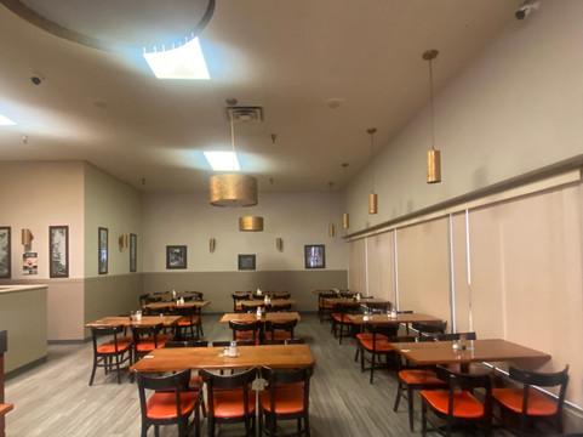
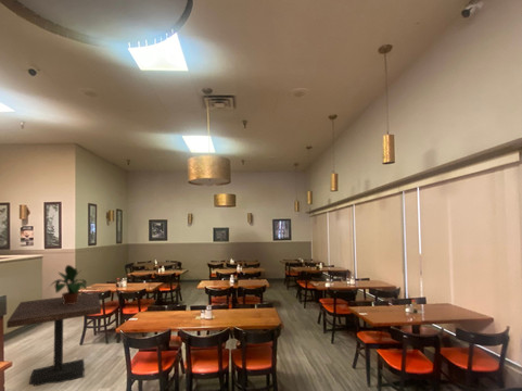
+ dining table [5,291,102,388]
+ potted plant [48,264,88,305]
